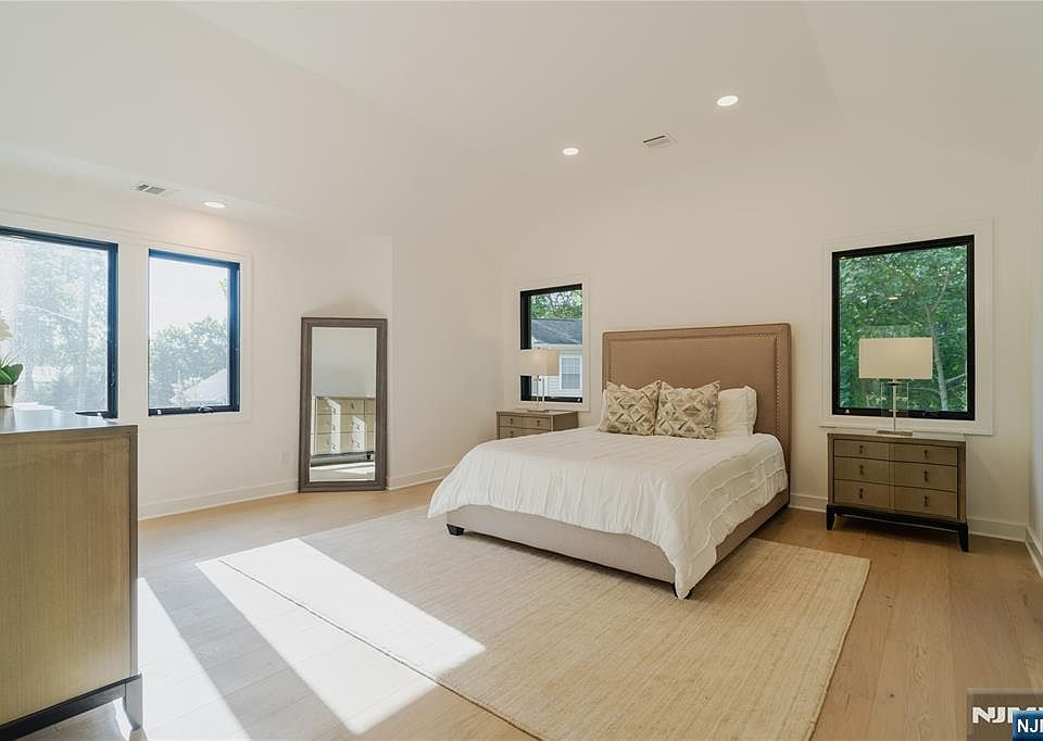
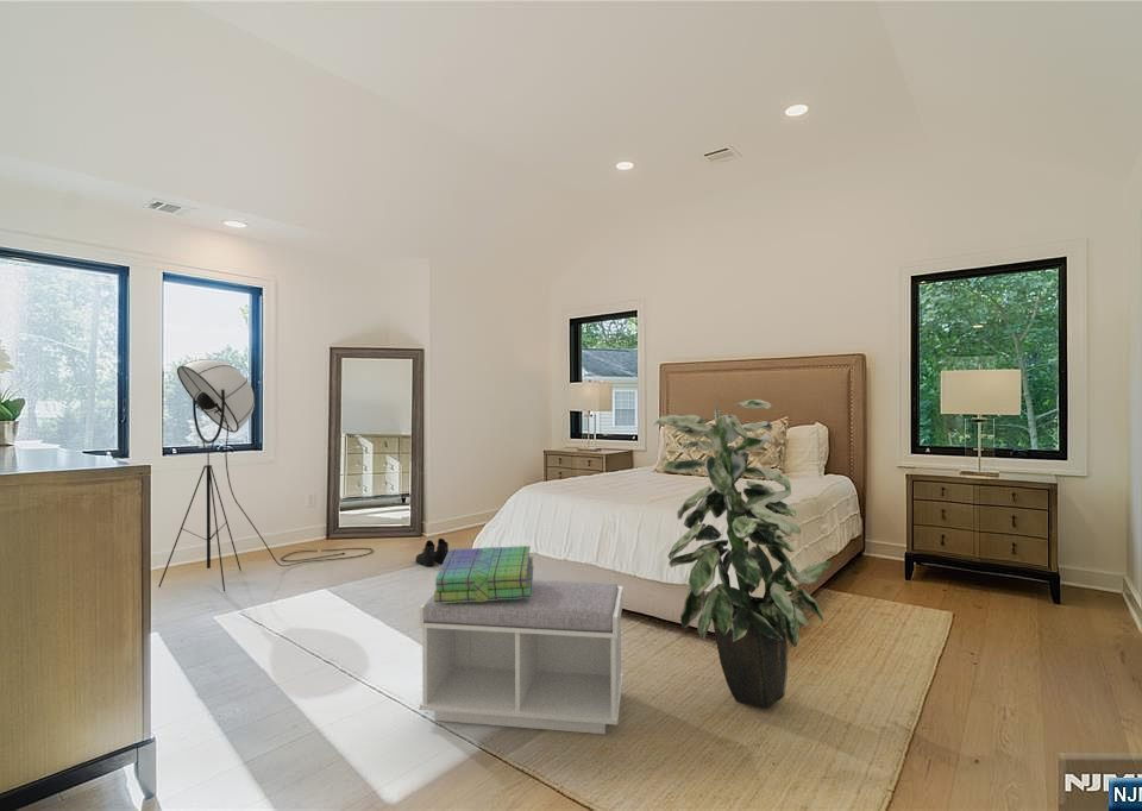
+ indoor plant [653,398,833,710]
+ boots [414,537,450,567]
+ stack of books [433,545,534,603]
+ floor lamp [157,358,374,592]
+ bench [418,579,625,735]
